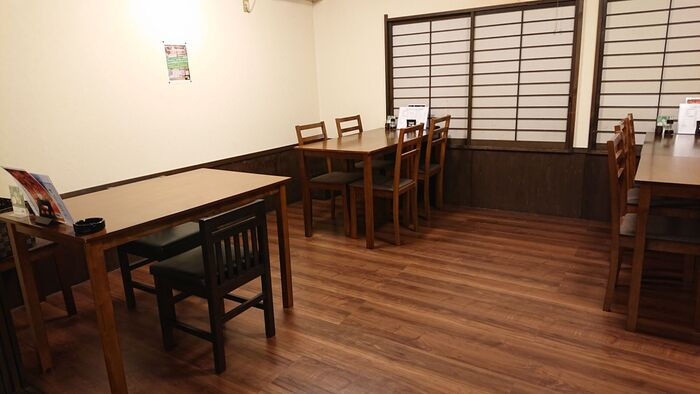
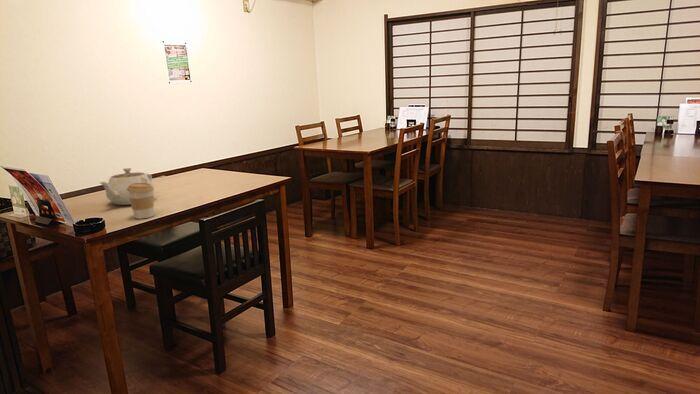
+ teapot [99,167,155,206]
+ coffee cup [127,183,155,220]
